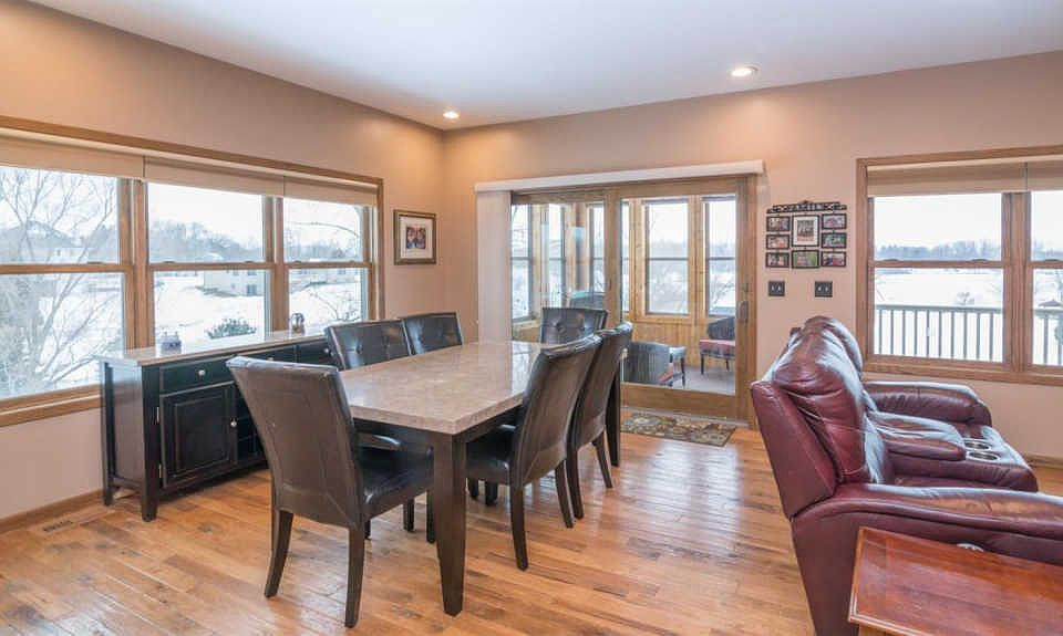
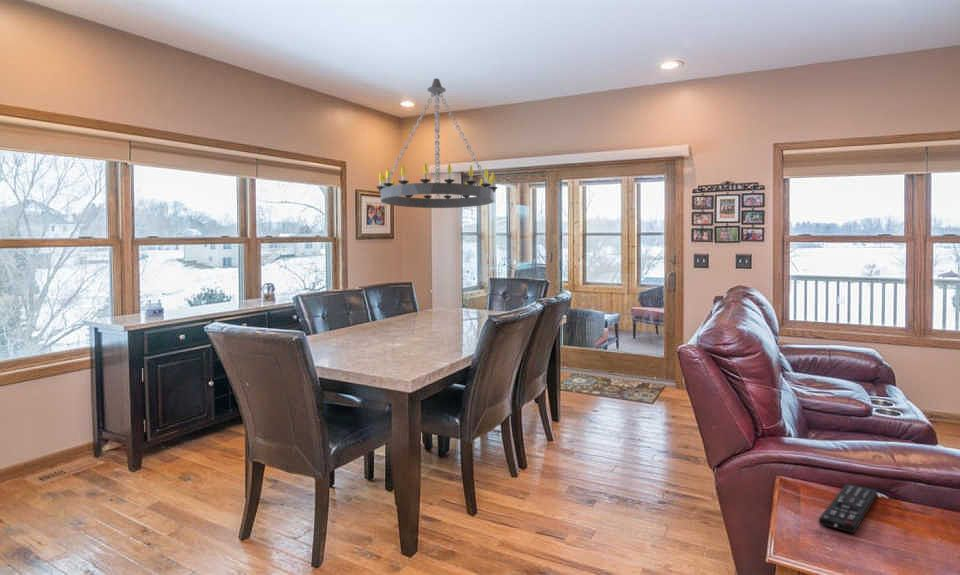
+ remote control [818,483,878,534]
+ chandelier [376,77,499,209]
